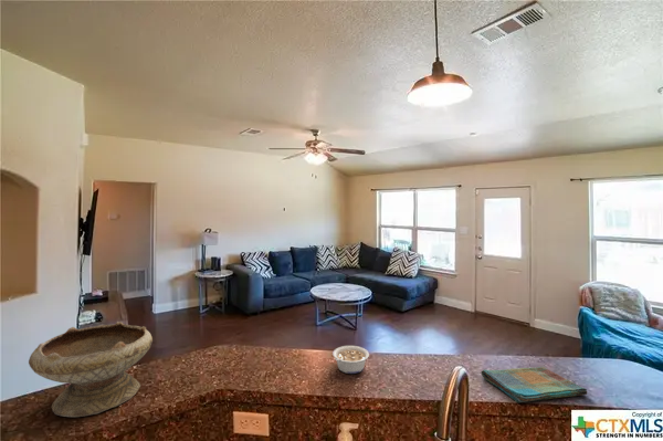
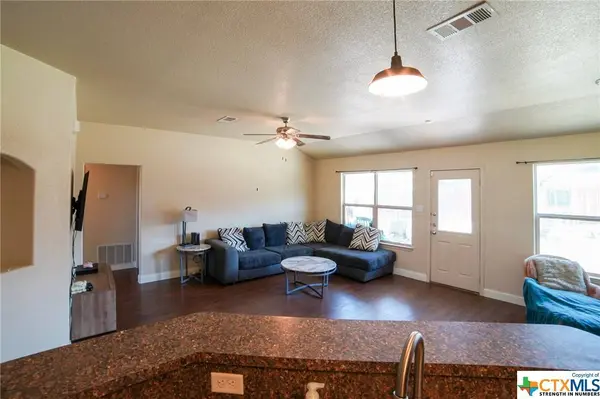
- bowl [28,321,154,418]
- legume [332,345,370,375]
- dish towel [480,366,588,403]
